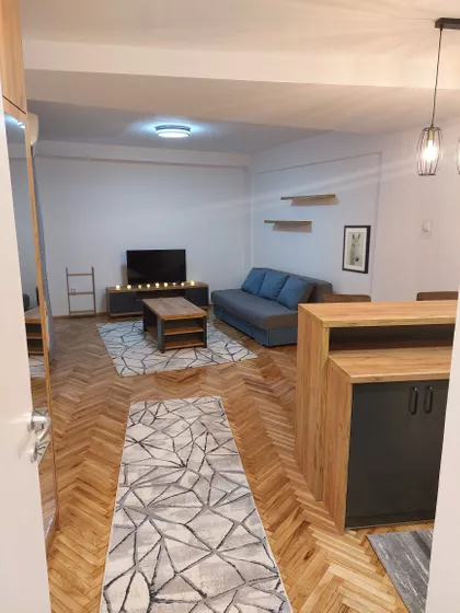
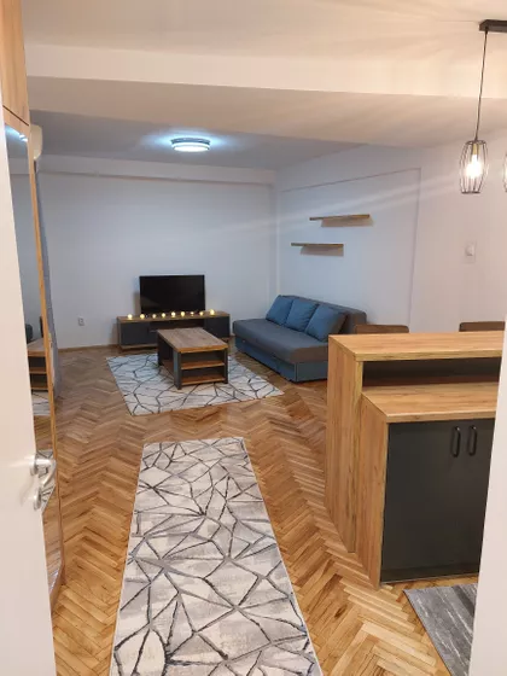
- shelving unit [65,265,97,321]
- wall art [341,224,372,275]
